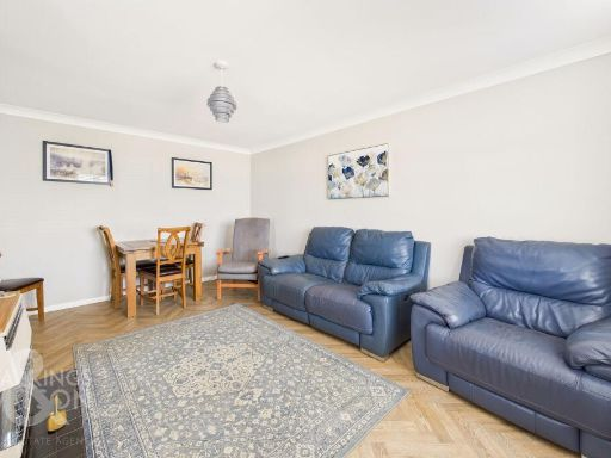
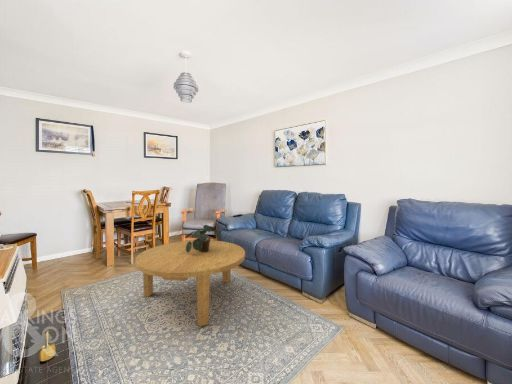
+ potted plant [184,223,221,253]
+ coffee table [134,239,246,327]
